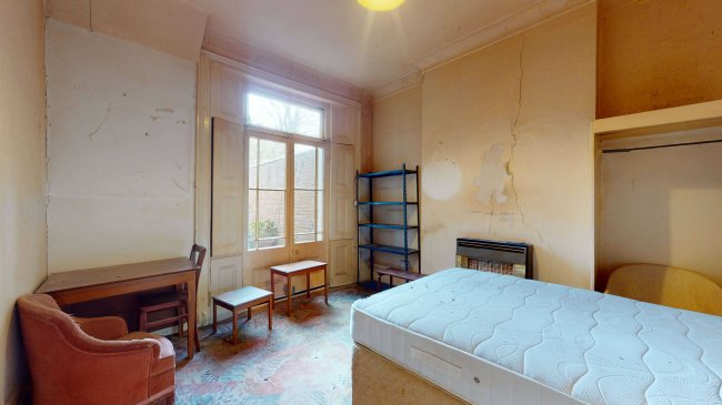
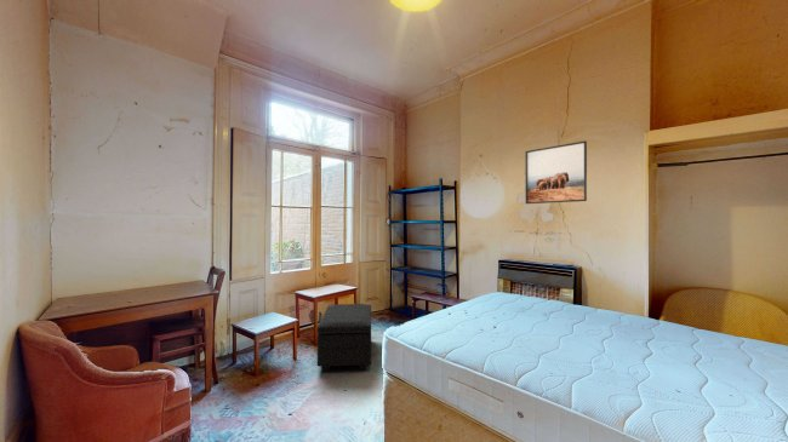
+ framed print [524,139,588,205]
+ footstool [316,303,372,372]
